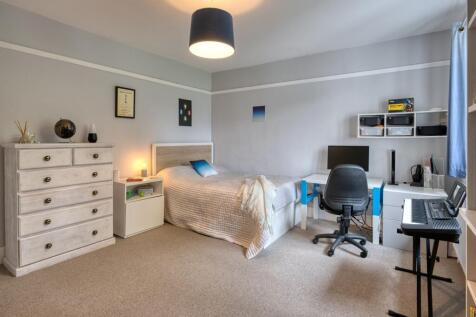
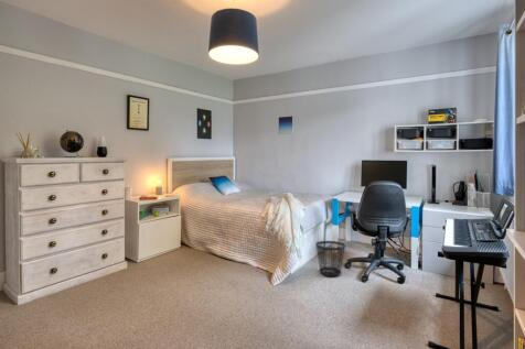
+ wastebasket [315,240,346,277]
